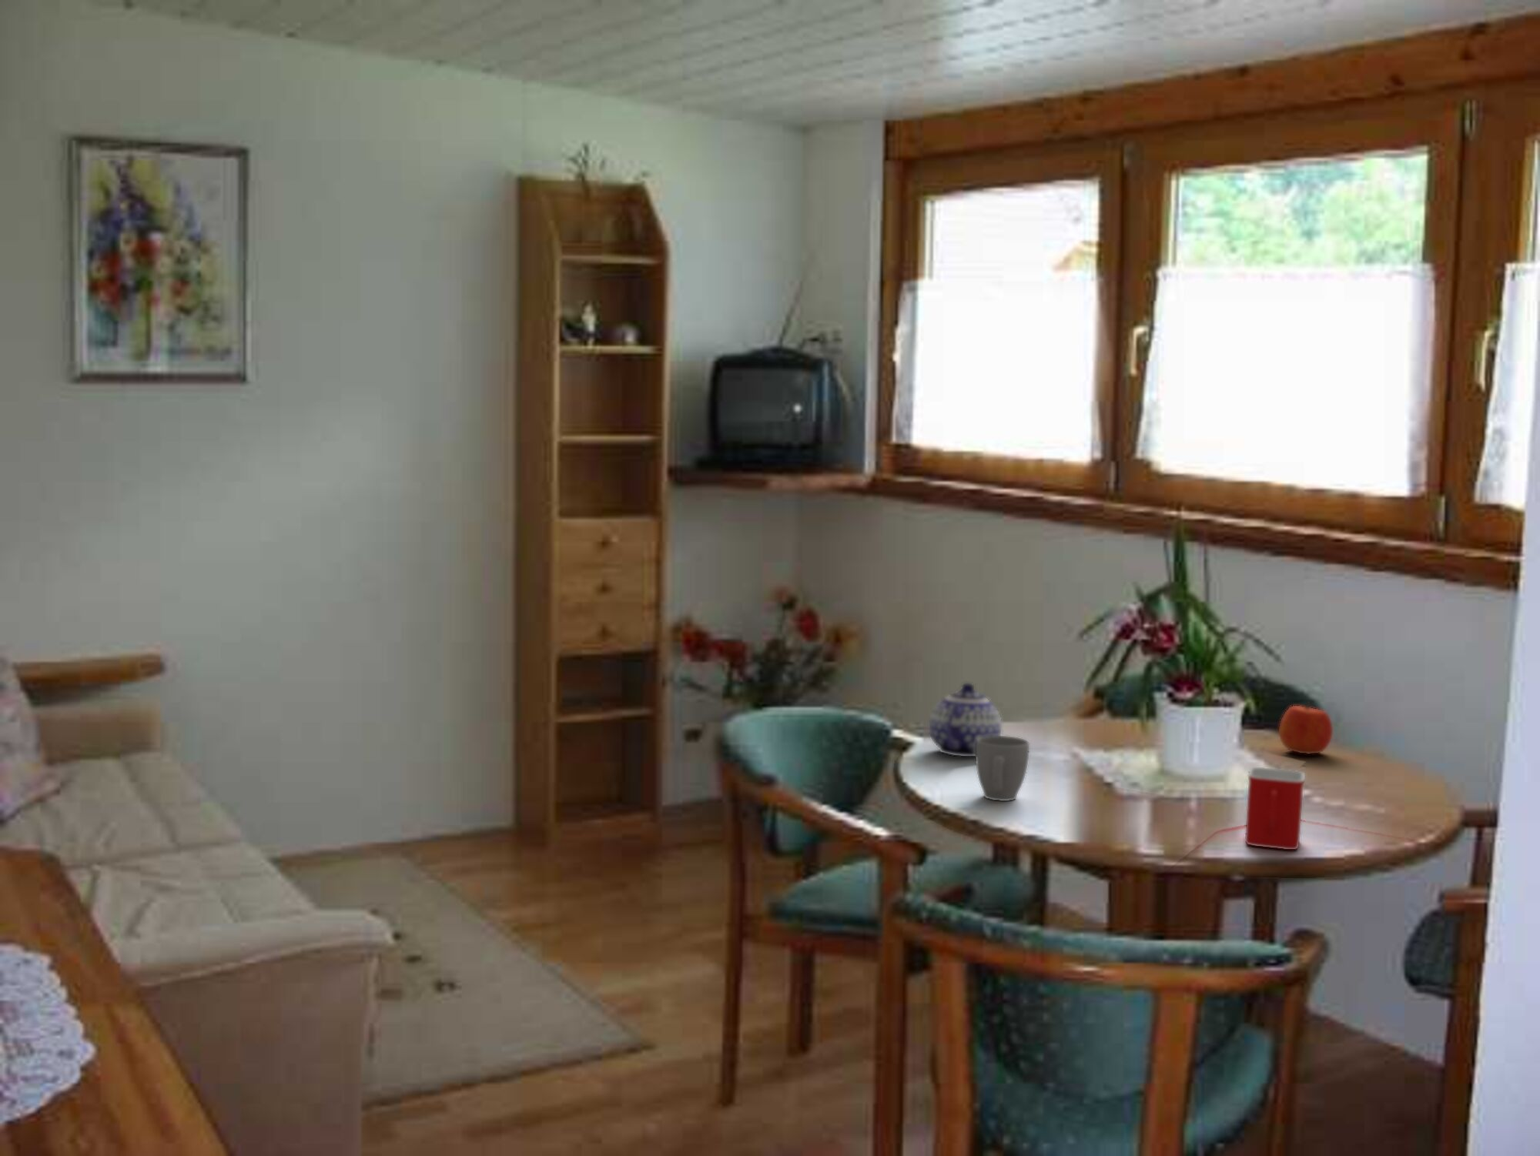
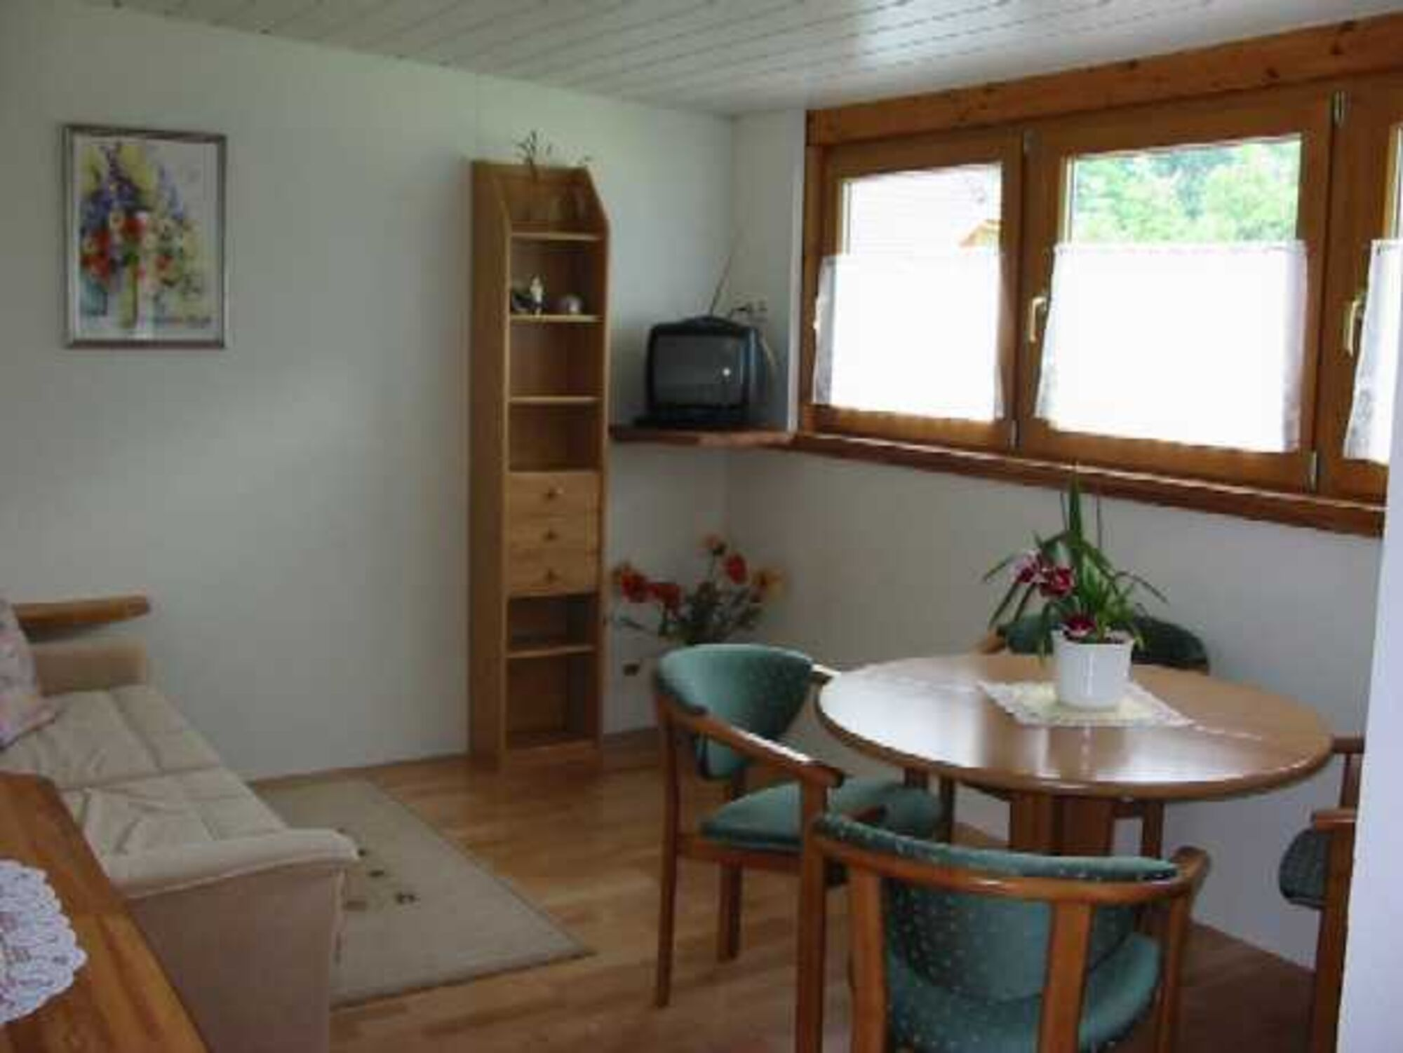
- mug [1245,766,1306,850]
- teapot [929,682,1002,758]
- mug [975,735,1030,801]
- apple [1278,701,1334,755]
